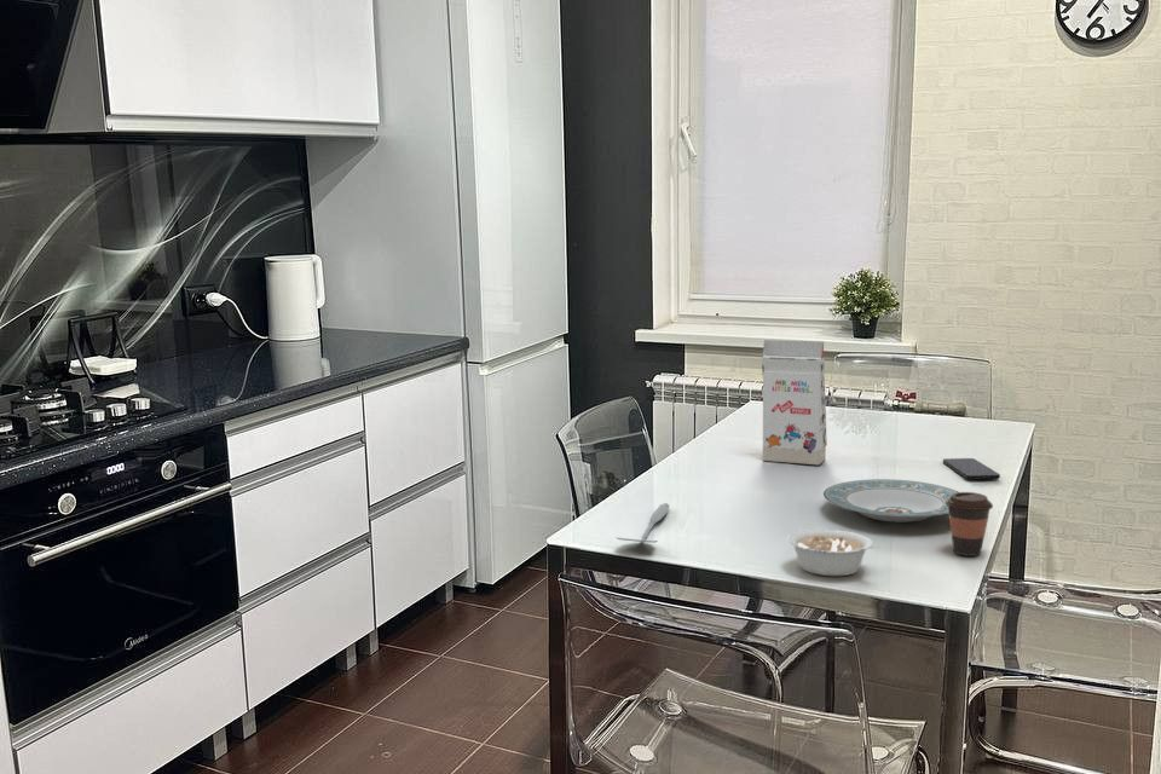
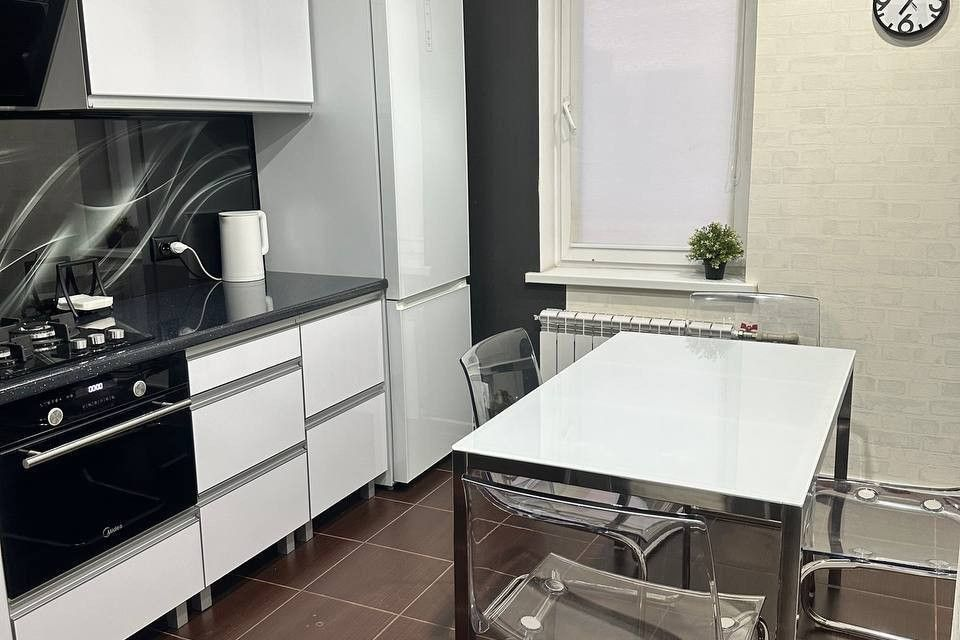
- spatula [616,502,670,544]
- legume [786,528,880,577]
- smartphone [942,457,1001,480]
- plate [822,478,959,524]
- gift box [761,339,828,466]
- coffee cup [945,491,994,558]
